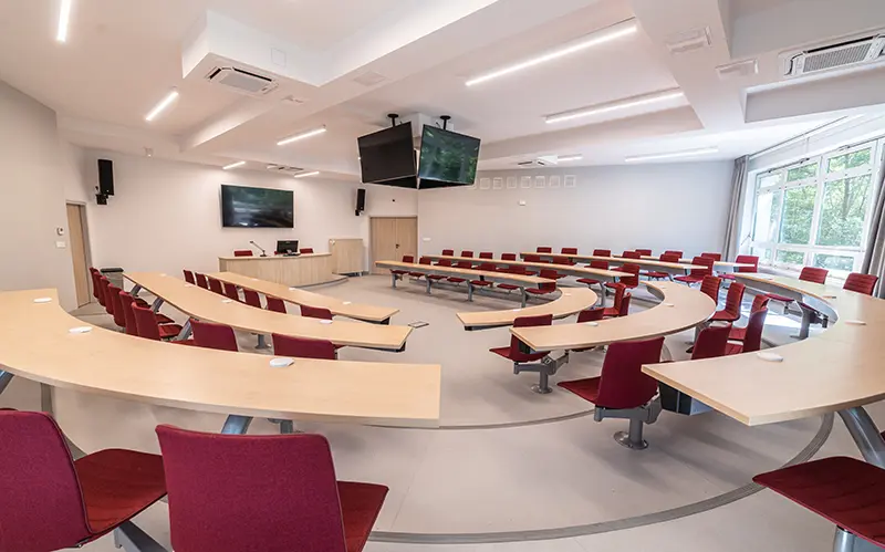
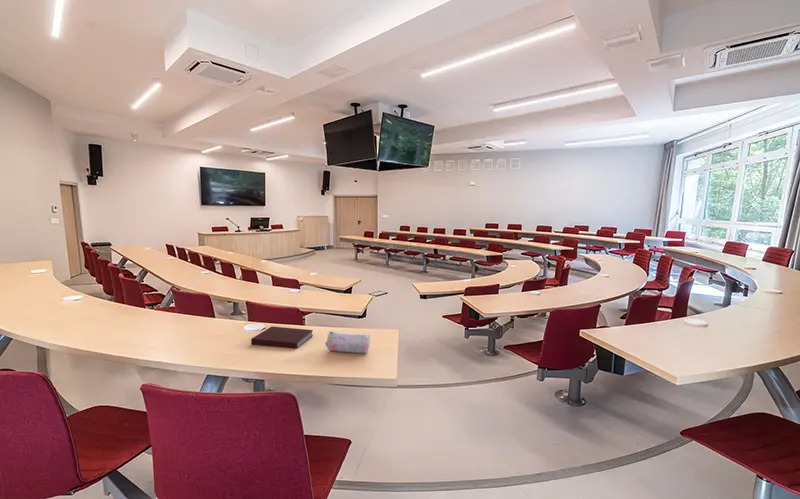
+ pencil case [325,330,371,354]
+ notebook [250,325,314,350]
